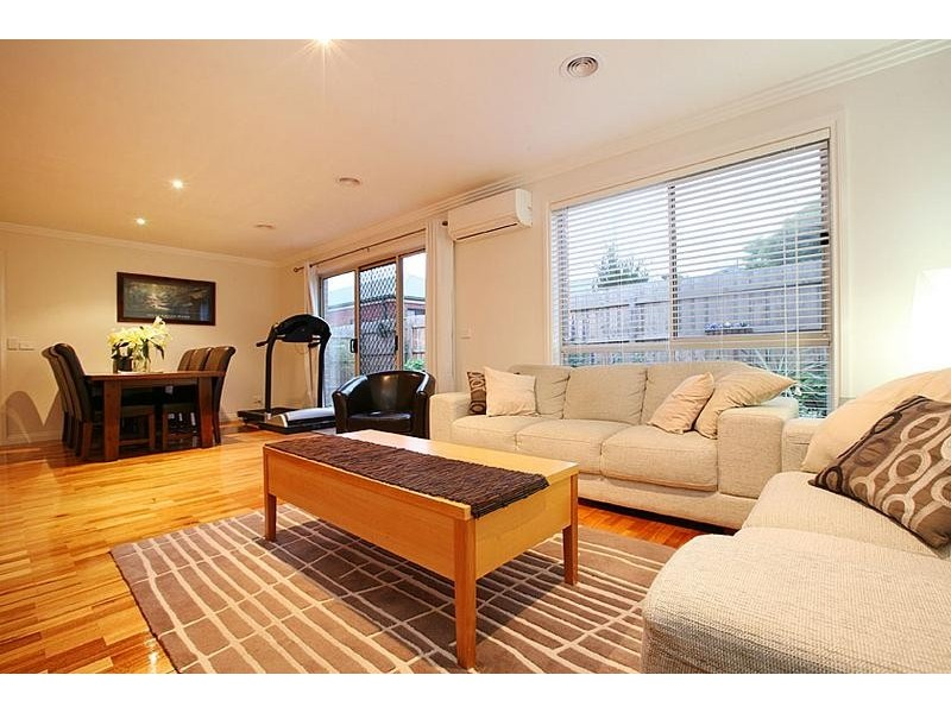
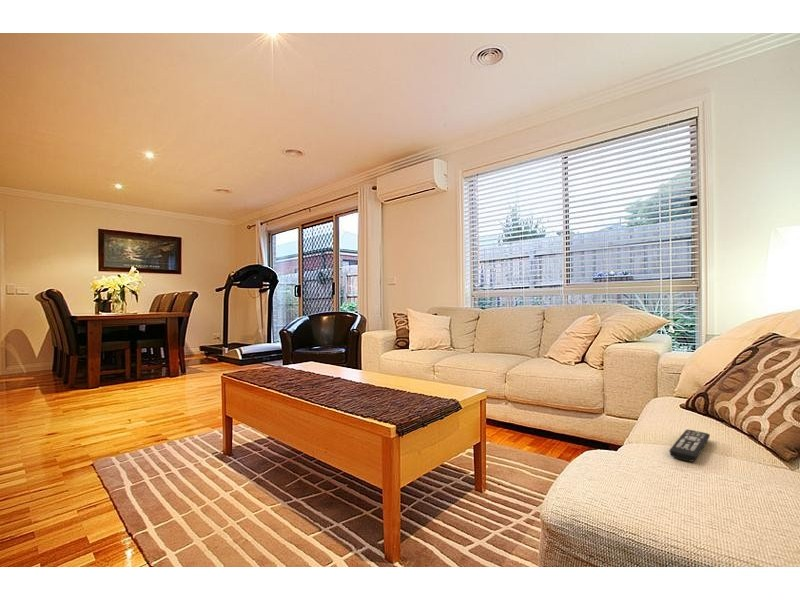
+ remote control [668,429,711,463]
